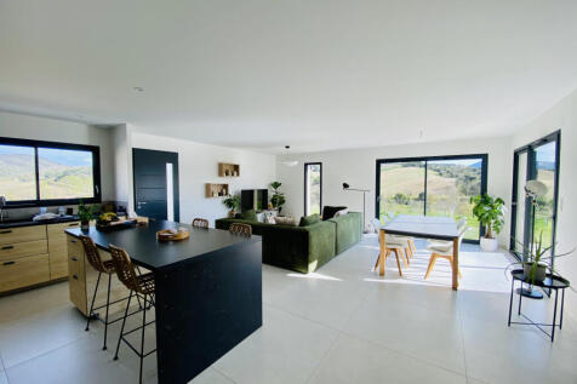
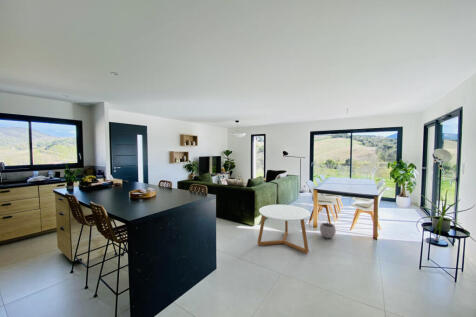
+ plant pot [319,220,337,239]
+ coffee table [257,204,311,254]
